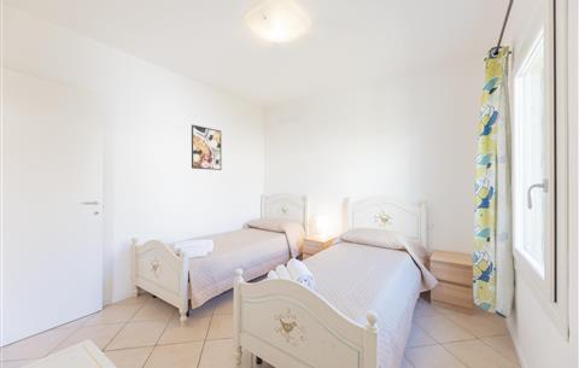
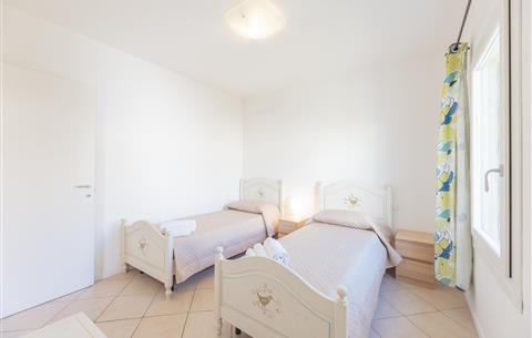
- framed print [191,124,222,171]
